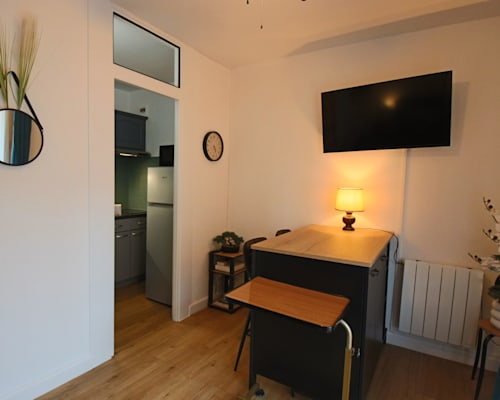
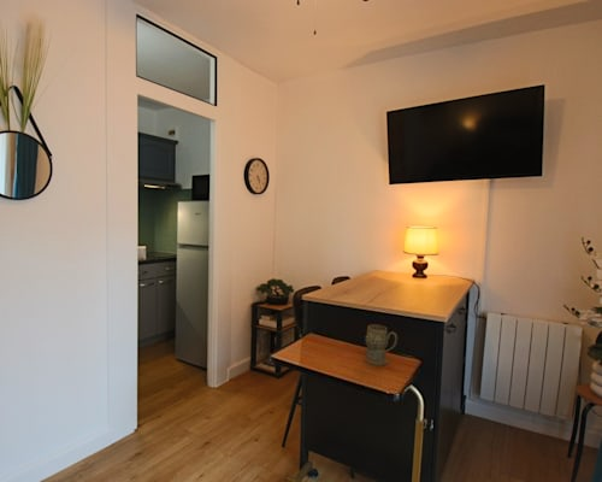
+ mug [362,323,399,366]
